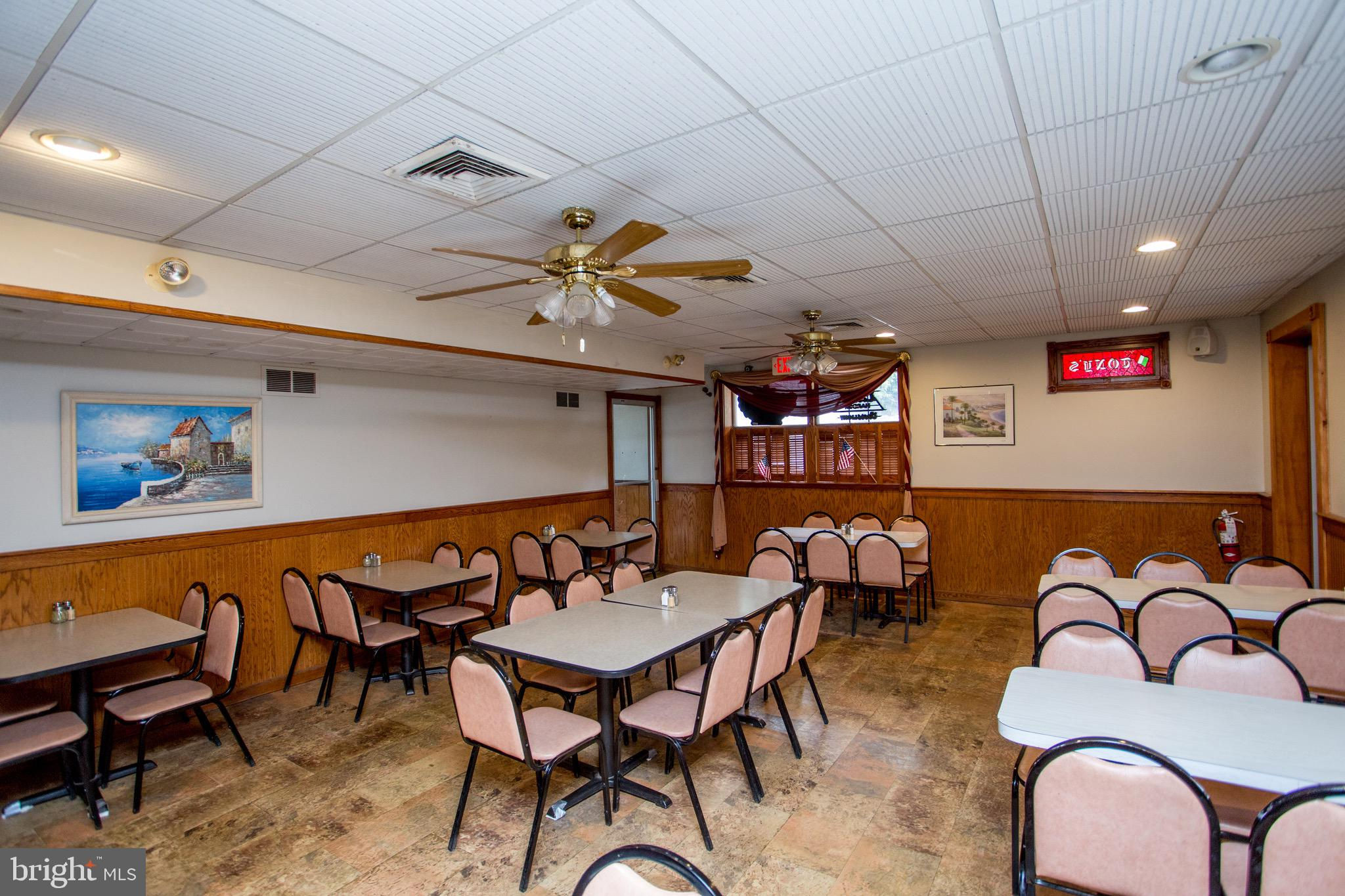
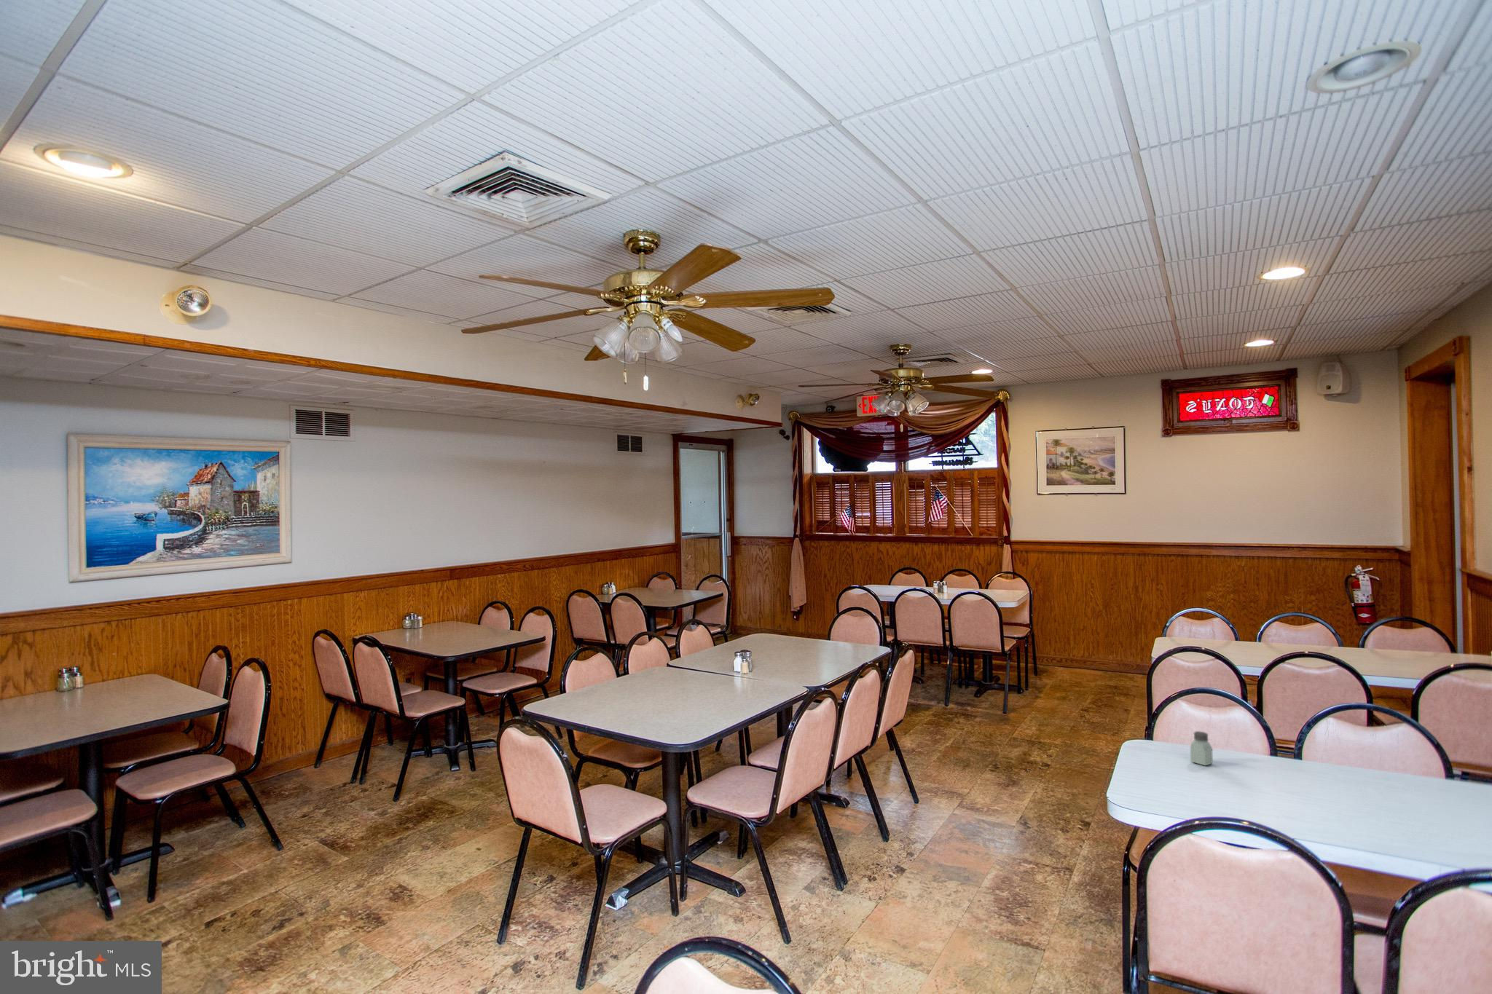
+ saltshaker [1189,730,1214,767]
